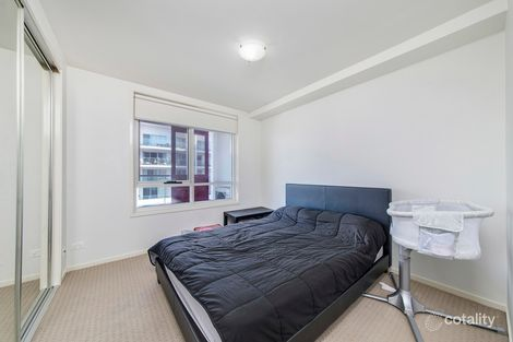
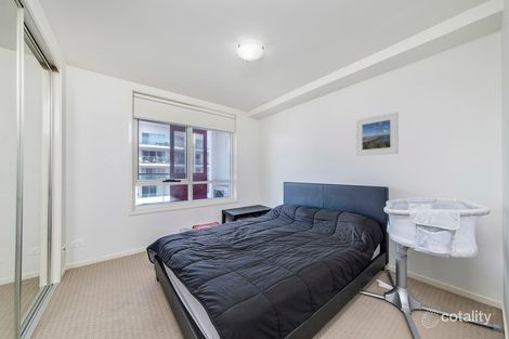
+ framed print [355,112,400,157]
